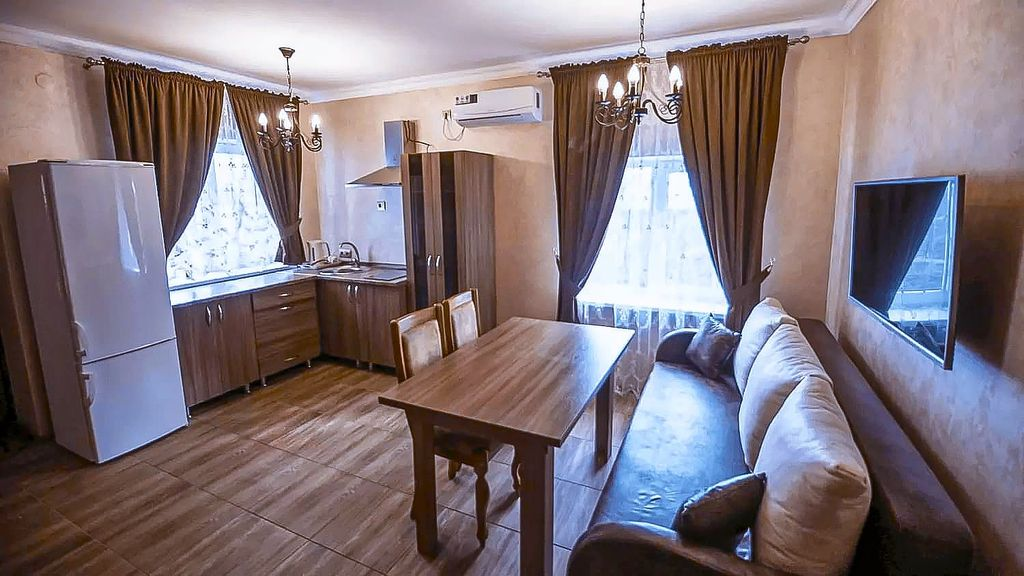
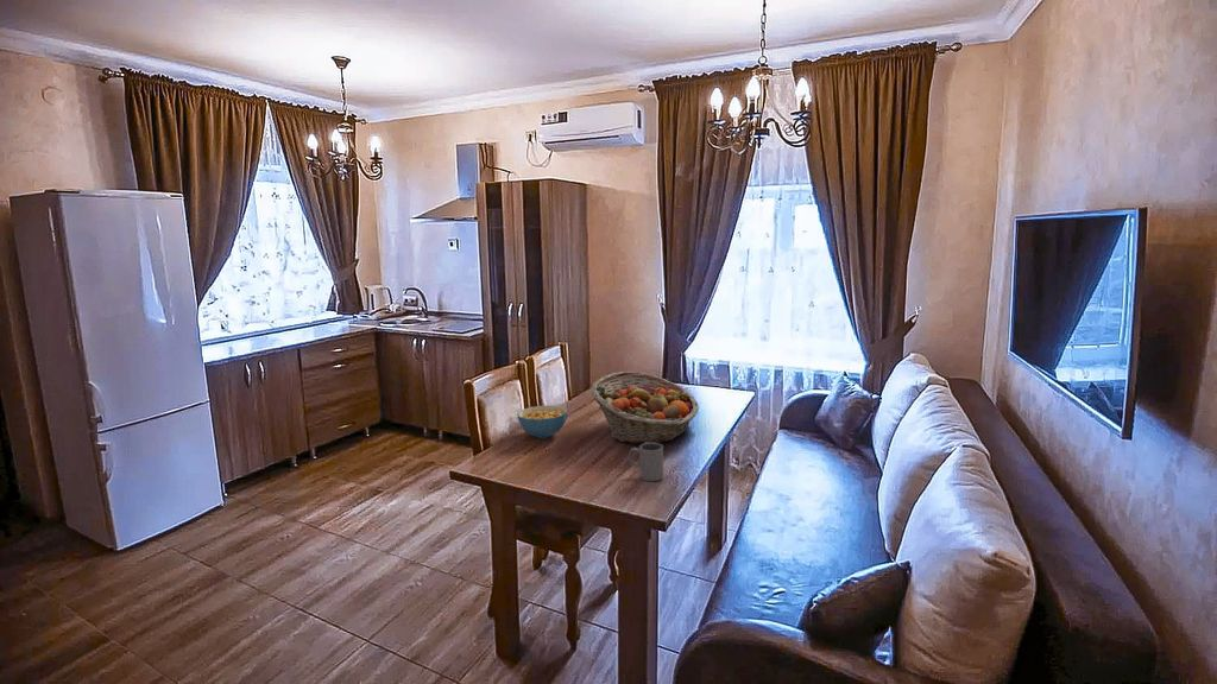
+ fruit basket [589,370,700,445]
+ cereal bowl [516,405,569,439]
+ mug [628,443,664,482]
